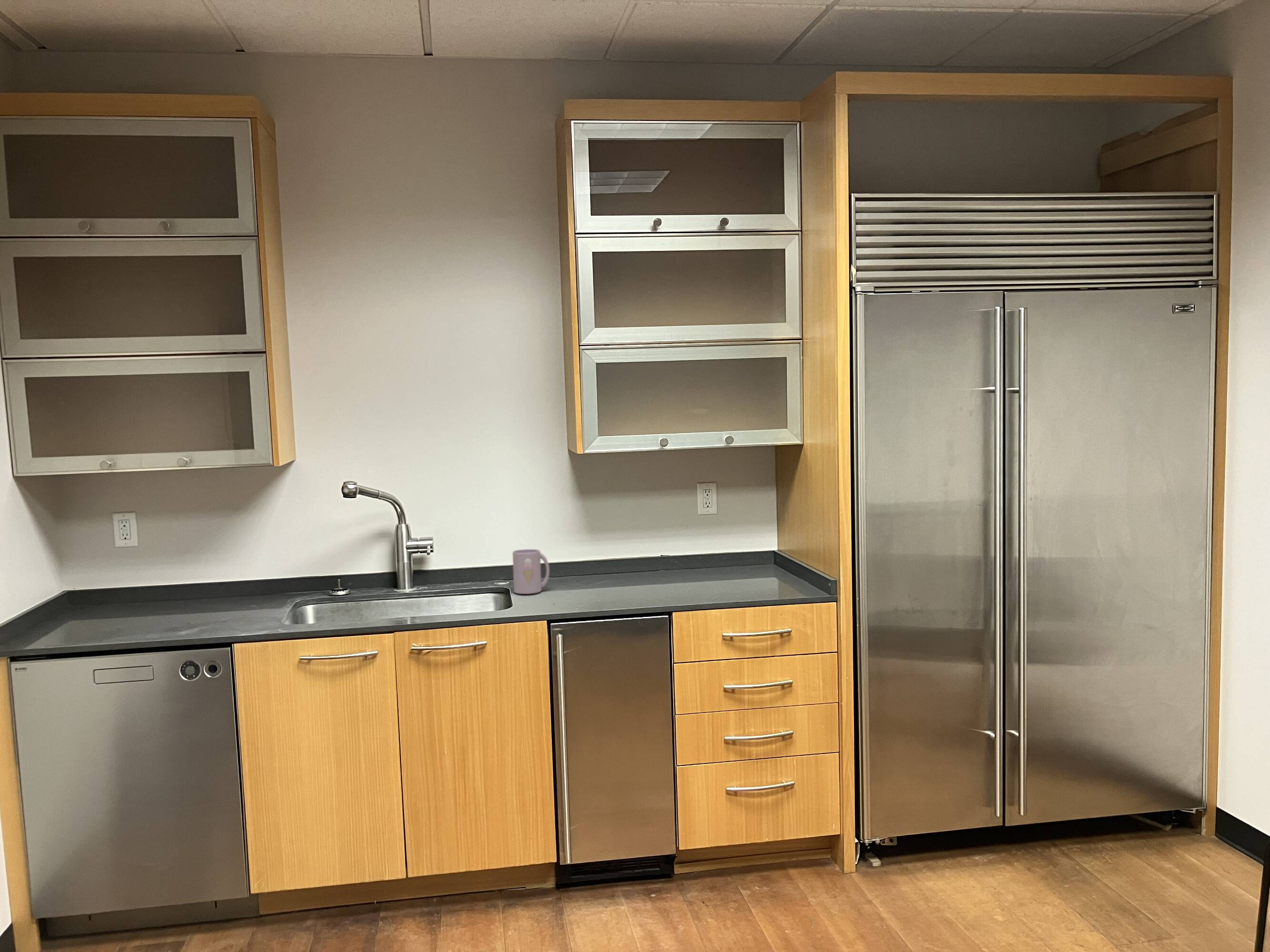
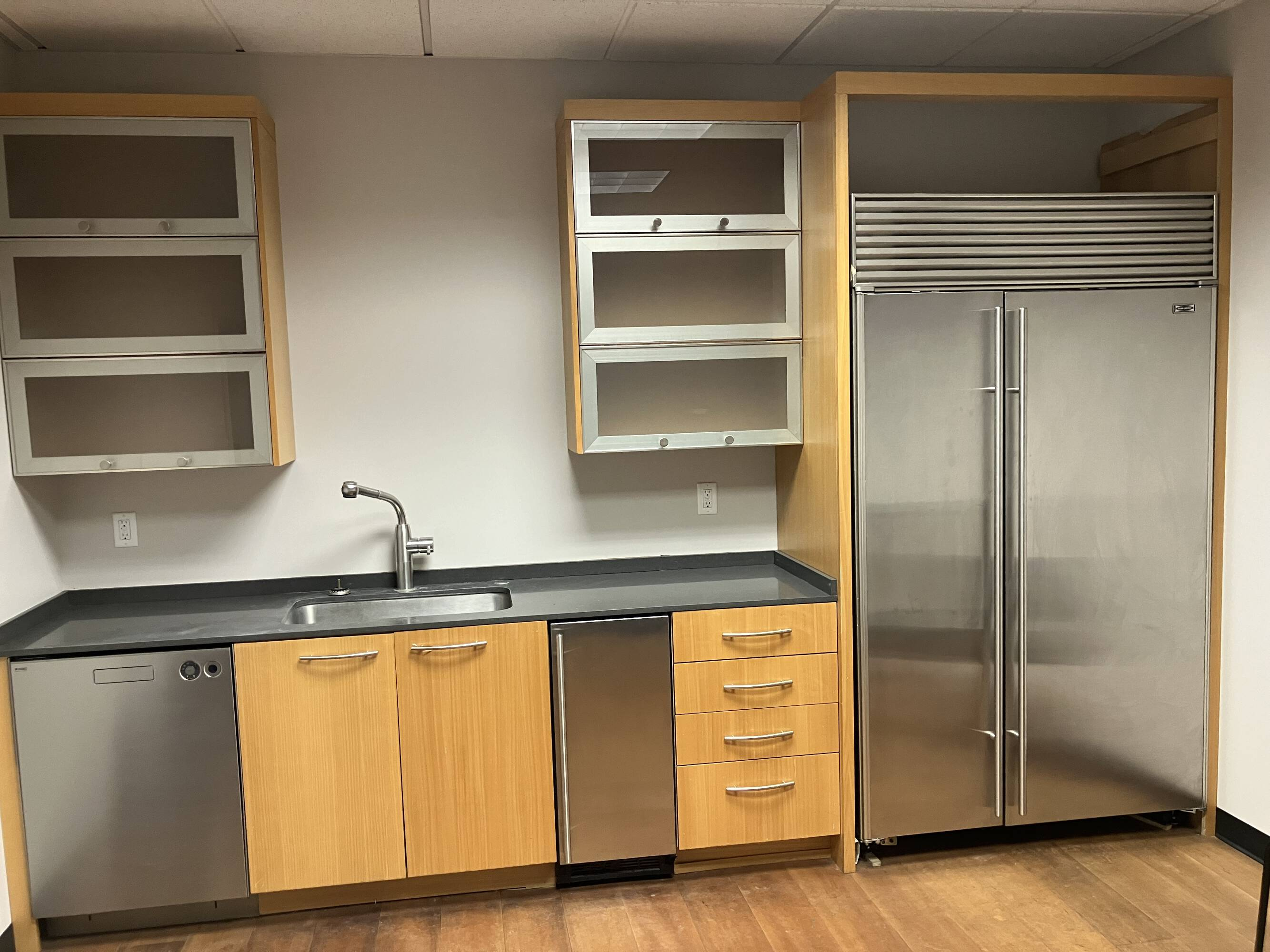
- mug [512,549,550,595]
